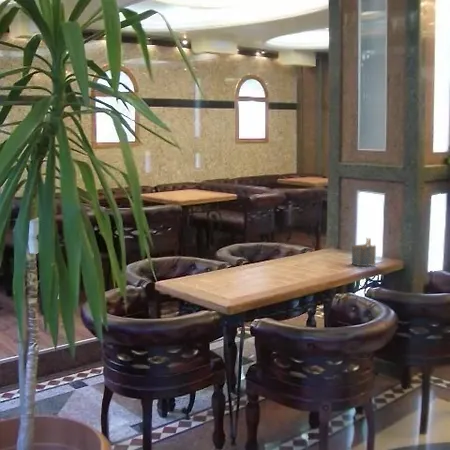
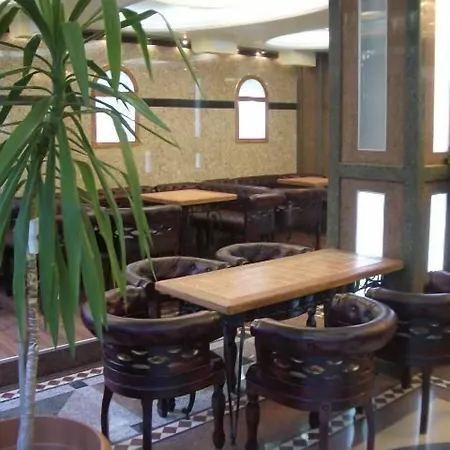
- napkin holder [351,237,377,267]
